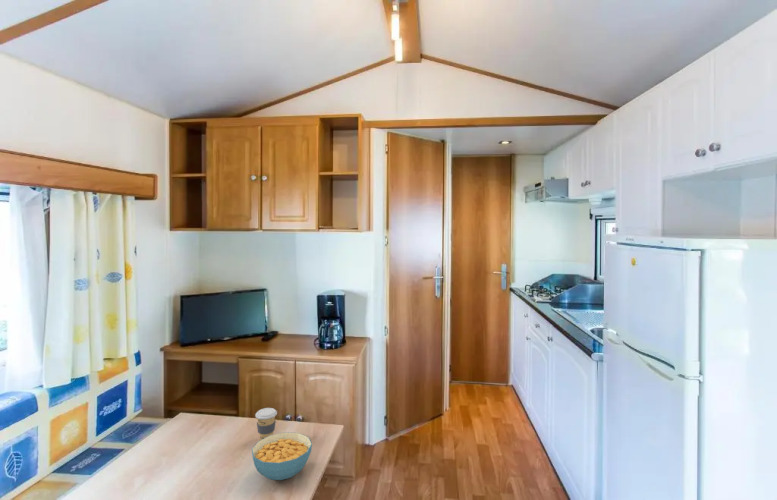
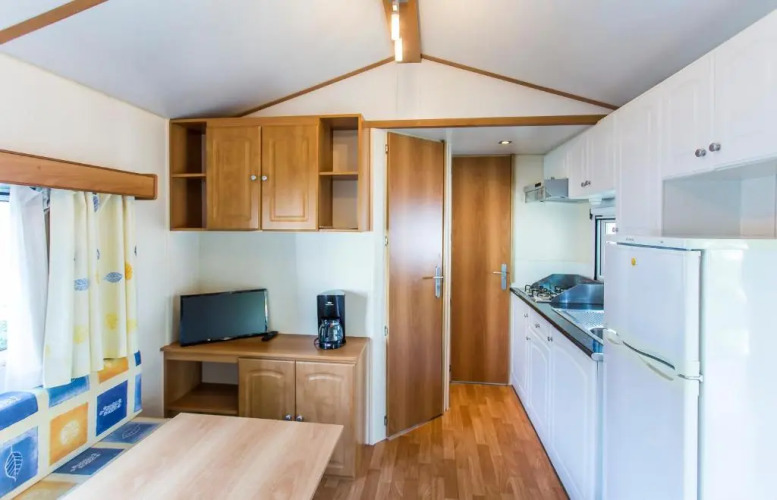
- coffee cup [254,407,278,441]
- cereal bowl [251,431,313,481]
